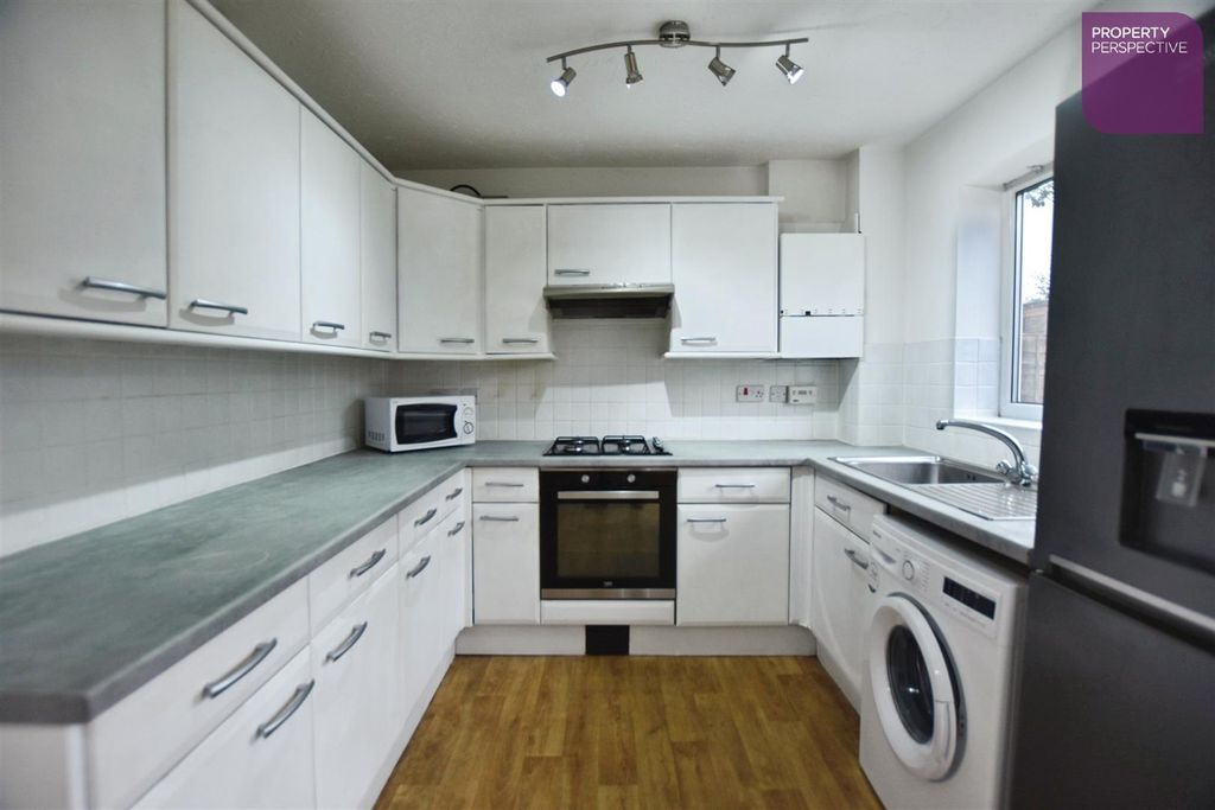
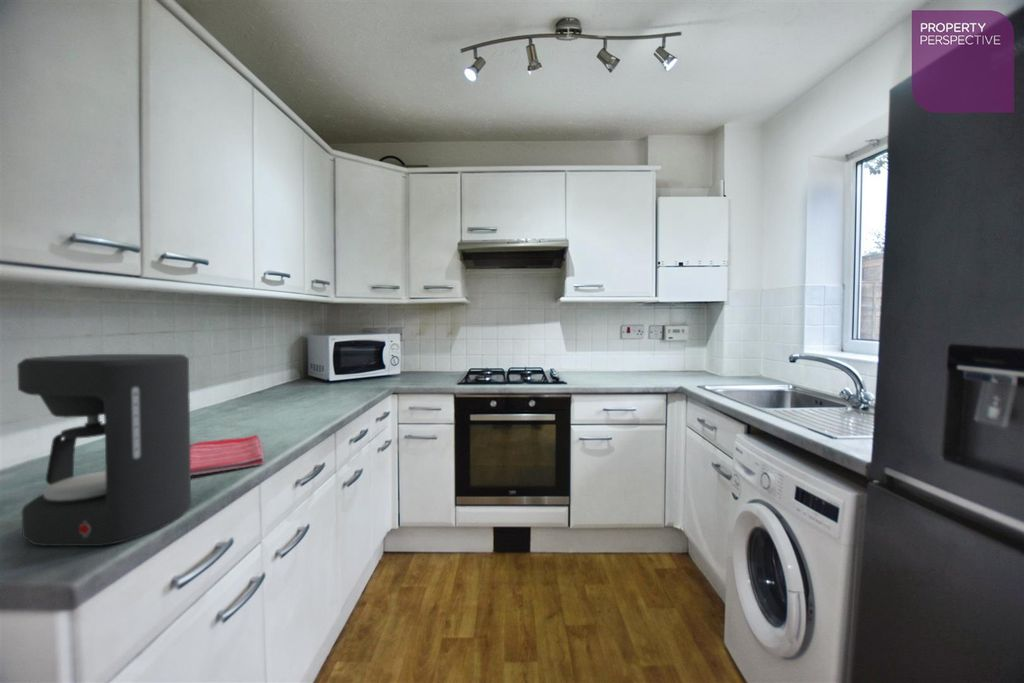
+ dish towel [190,434,265,477]
+ coffee maker [16,353,192,547]
